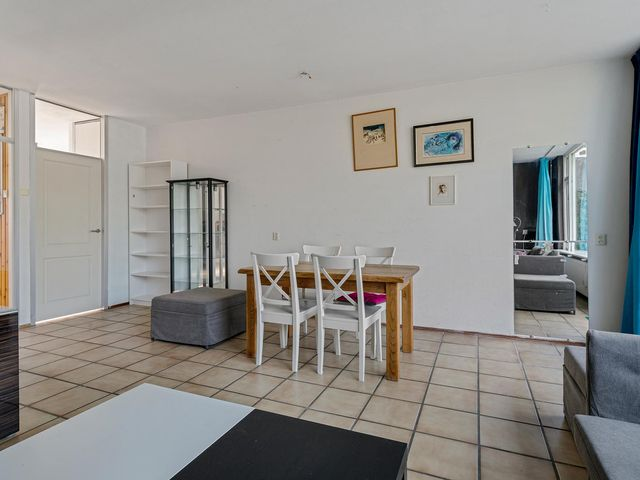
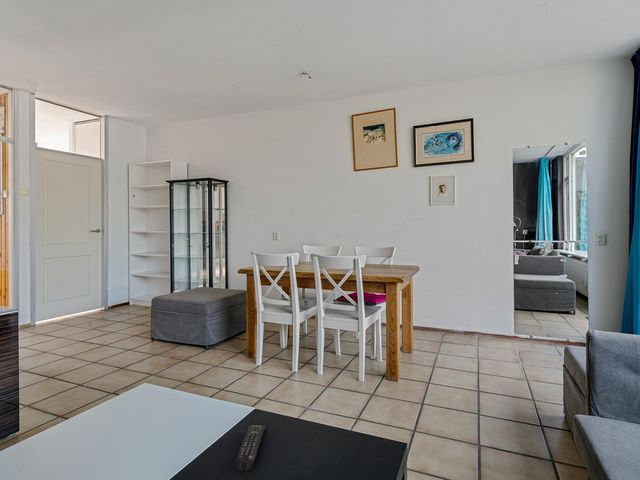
+ remote control [234,424,266,472]
